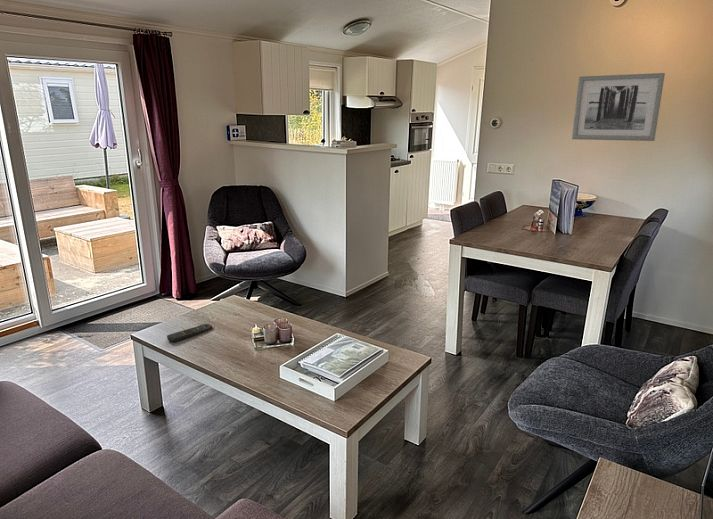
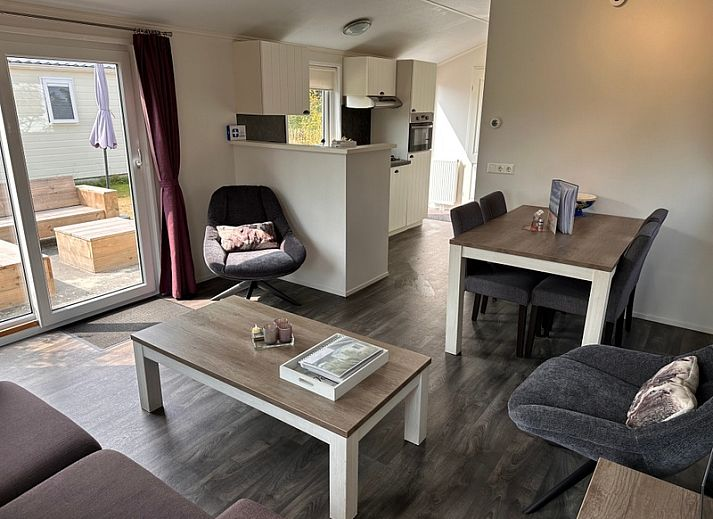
- remote control [166,323,214,343]
- wall art [571,72,666,142]
